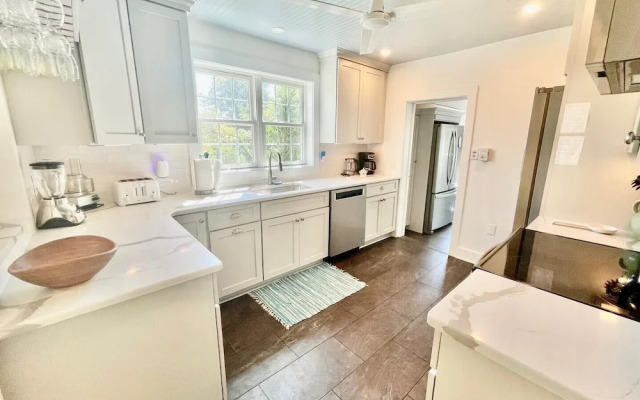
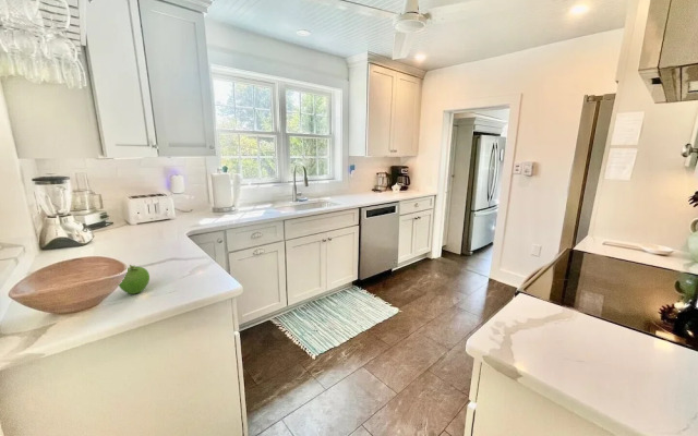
+ fruit [118,264,151,295]
